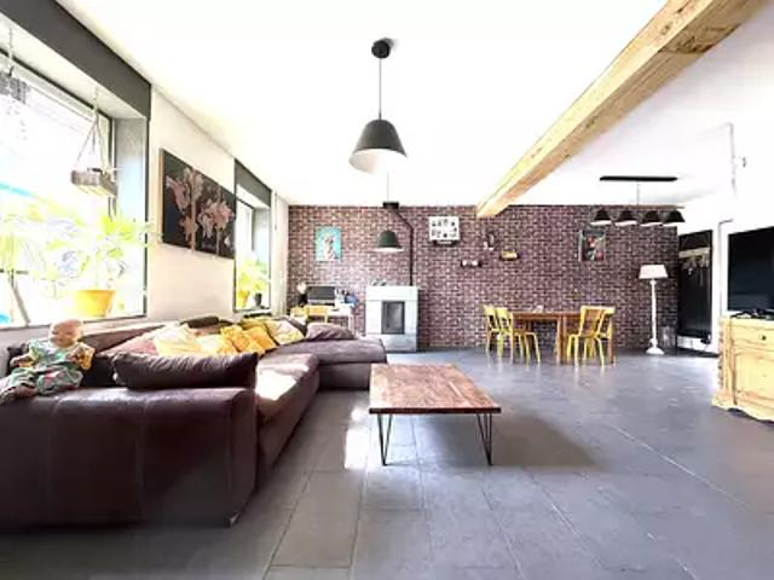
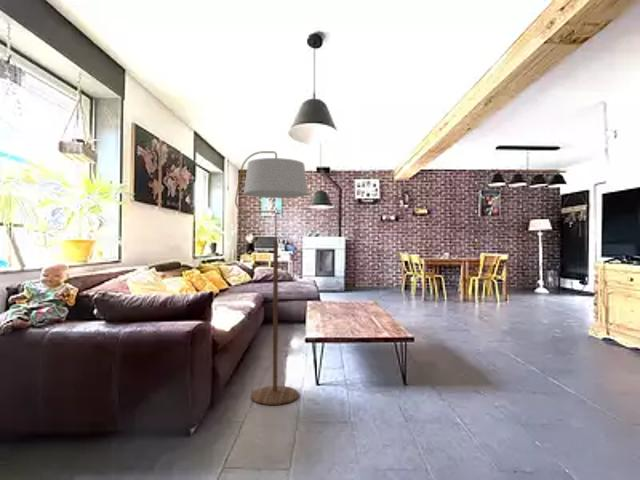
+ floor lamp [234,150,309,406]
